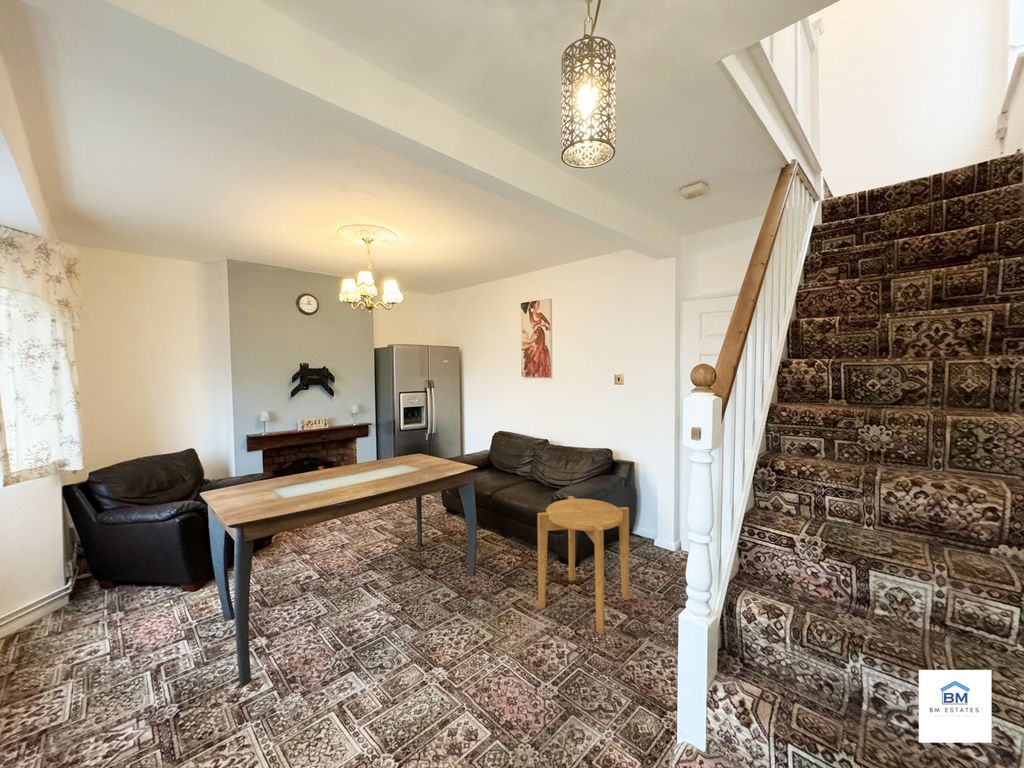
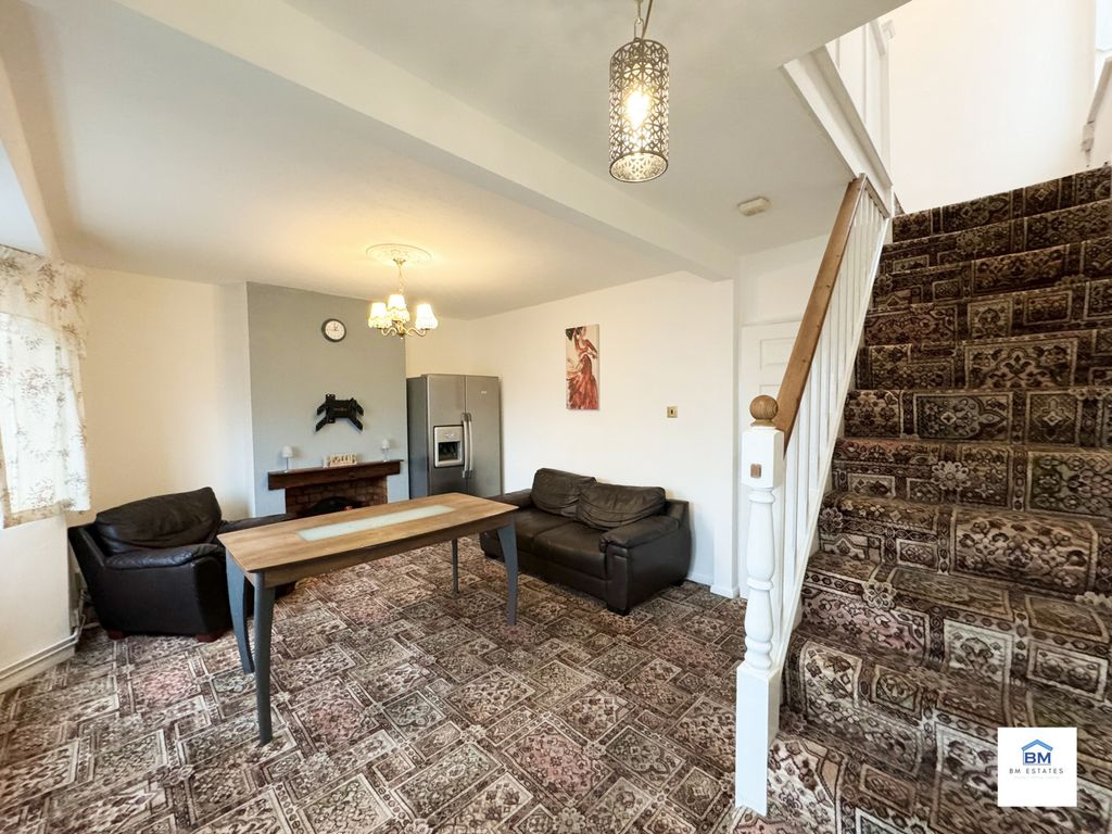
- side table [536,495,630,635]
